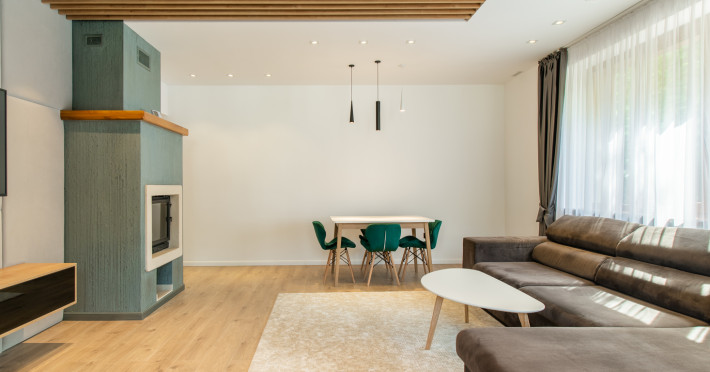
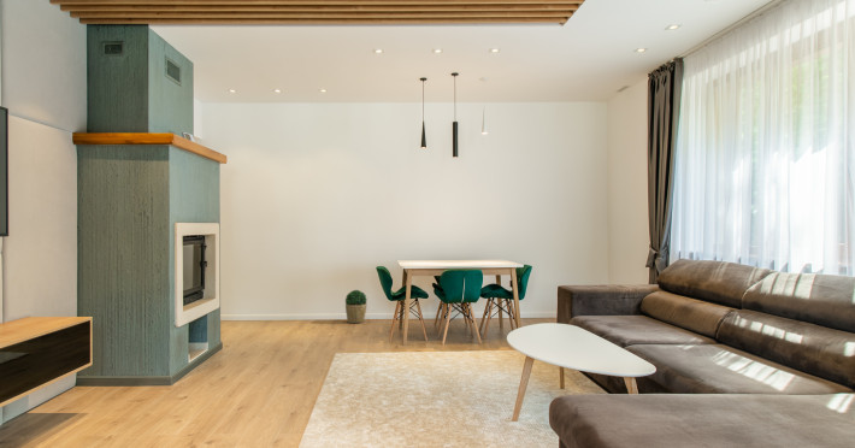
+ potted plant [344,289,368,324]
